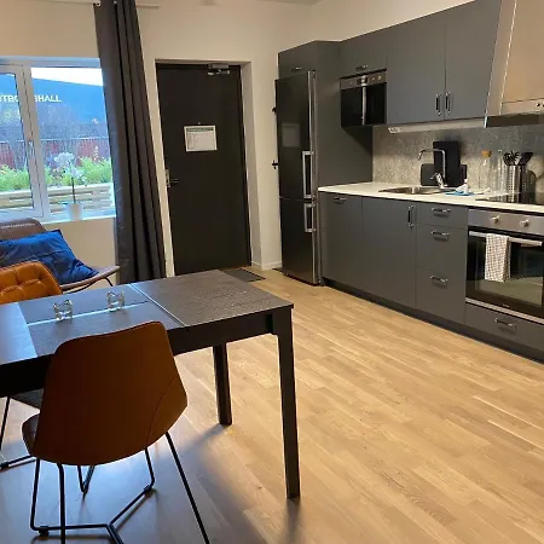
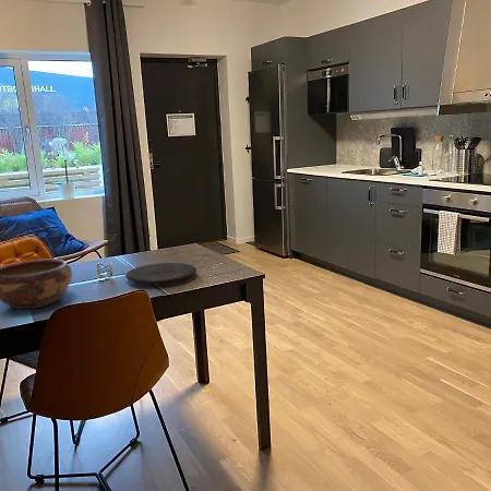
+ decorative bowl [0,259,73,310]
+ plate [124,262,197,284]
